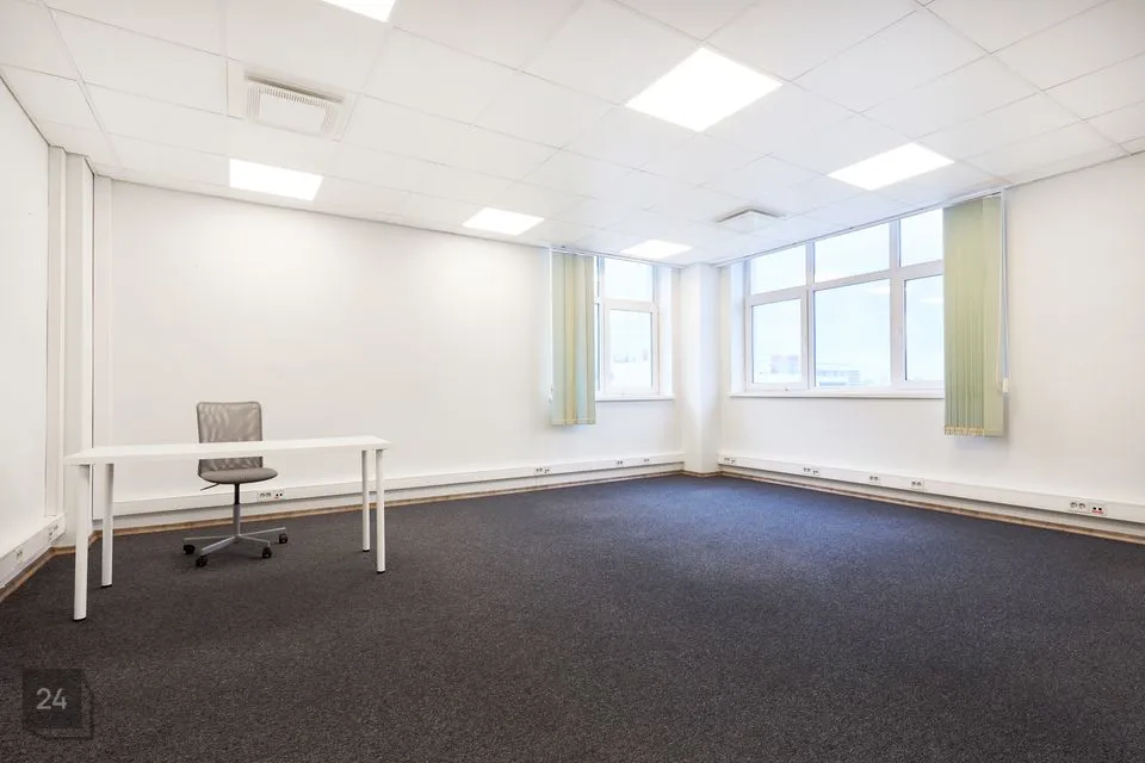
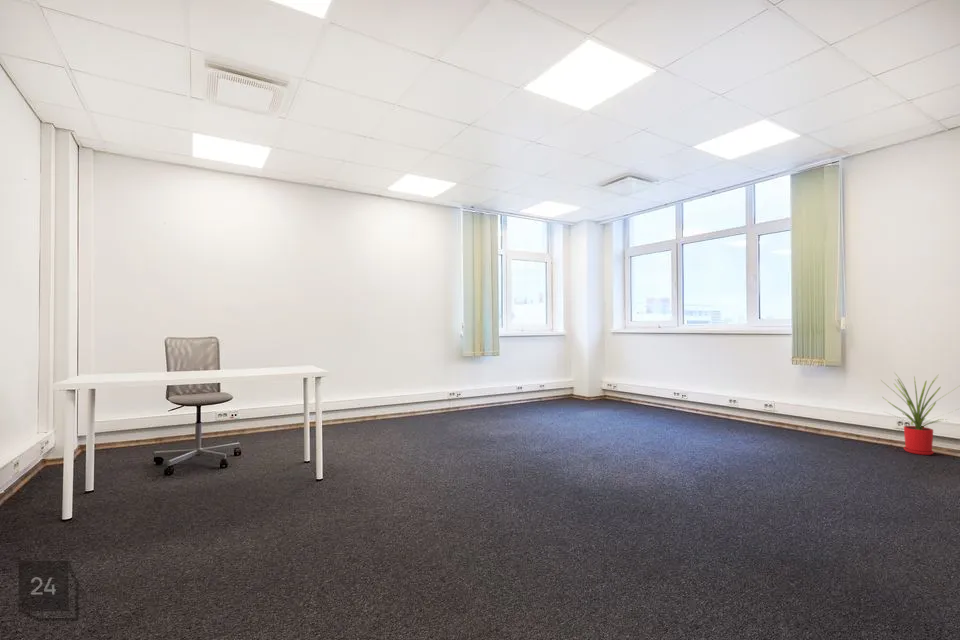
+ house plant [881,371,960,456]
